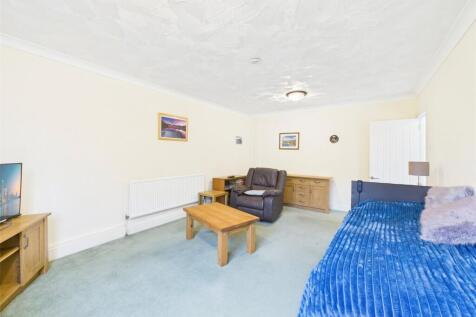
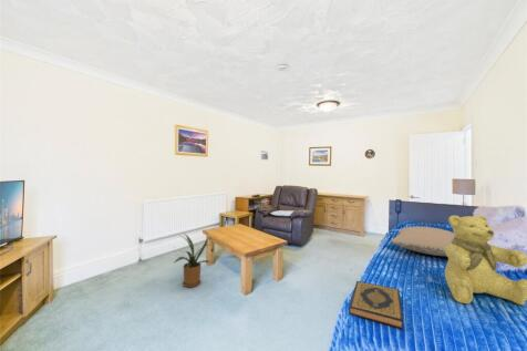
+ hardback book [348,280,404,330]
+ teddy bear [444,214,527,306]
+ pillow [390,226,455,257]
+ house plant [173,233,214,288]
